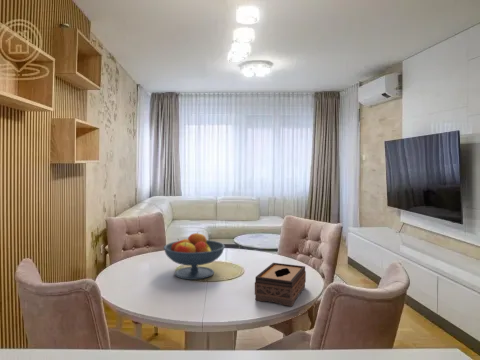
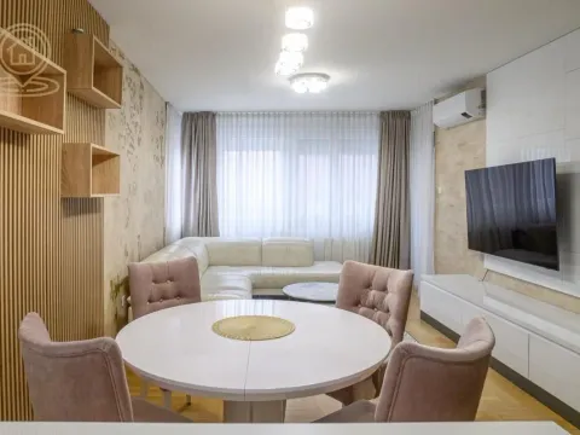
- tissue box [254,262,307,307]
- fruit bowl [163,231,226,280]
